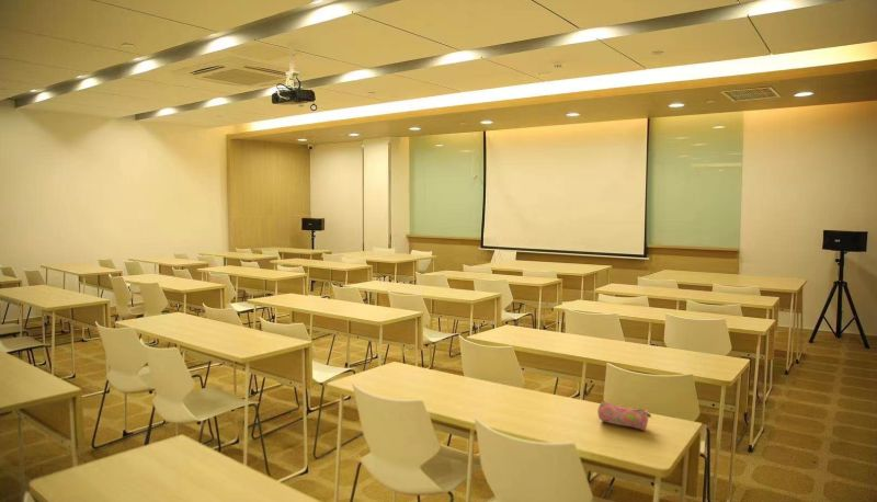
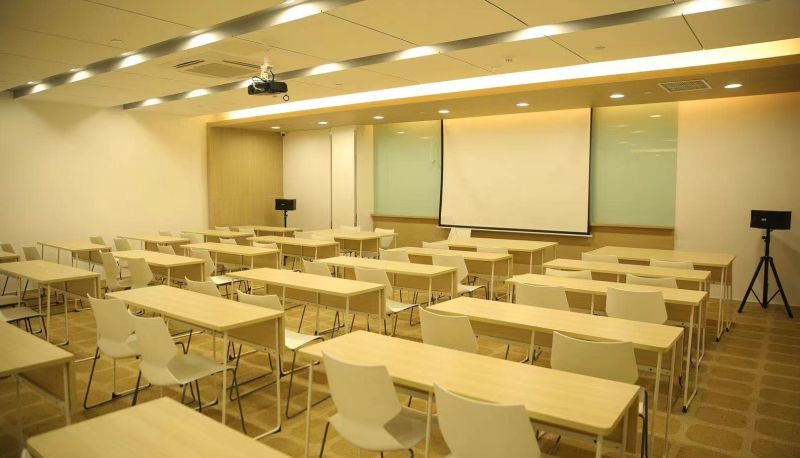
- pencil case [596,400,652,432]
